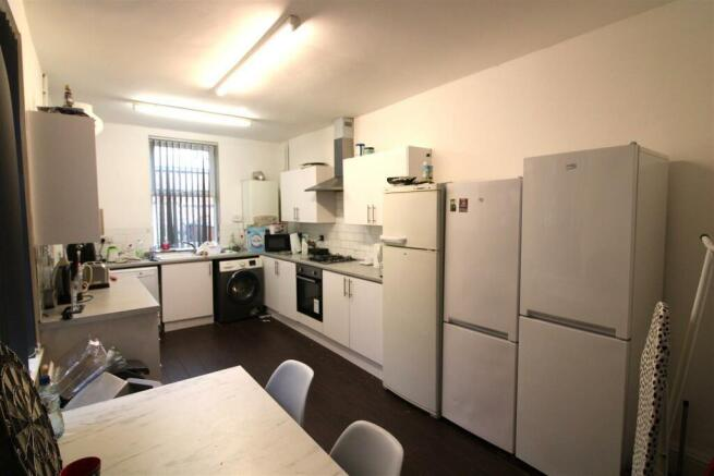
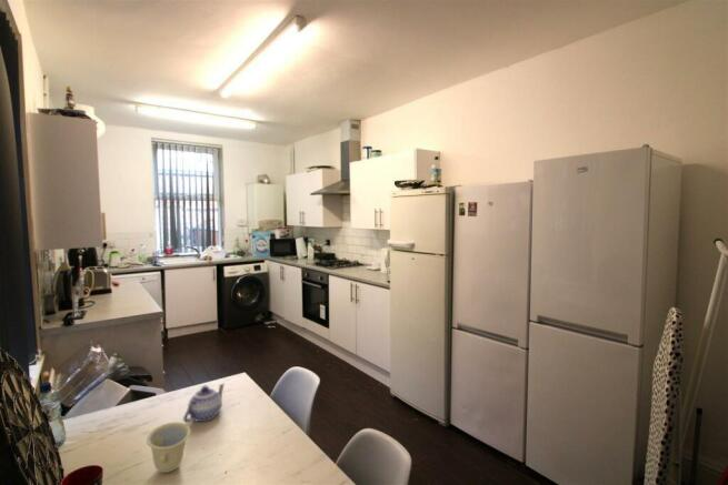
+ teapot [182,383,226,423]
+ cup [146,422,192,474]
